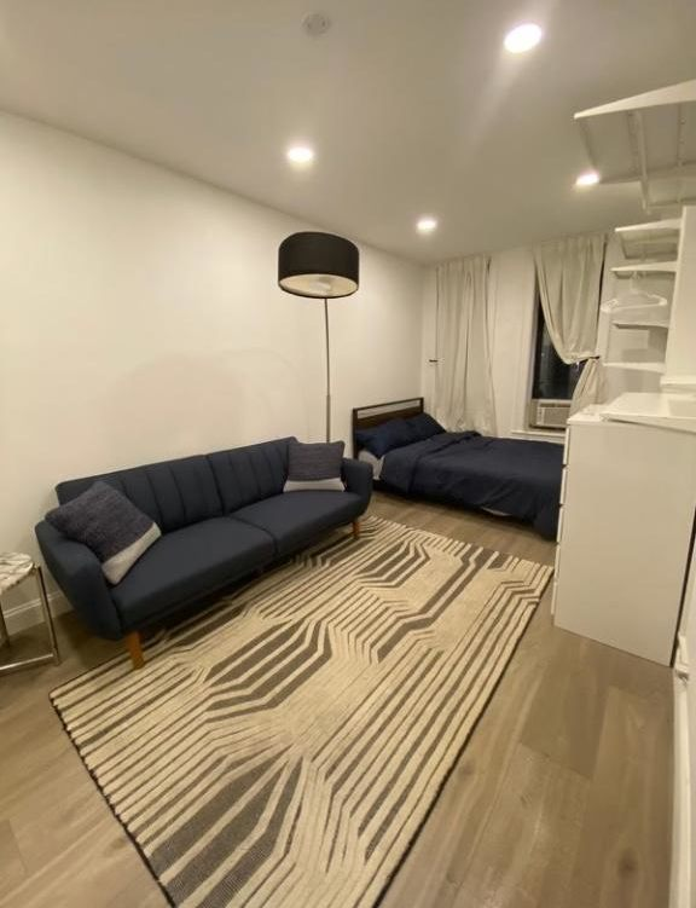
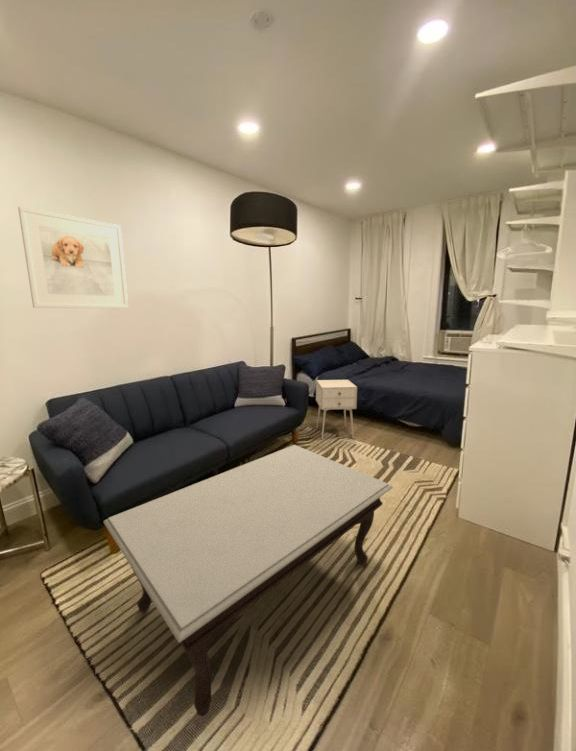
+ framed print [17,205,129,309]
+ coffee table [103,444,394,717]
+ nightstand [315,379,358,440]
